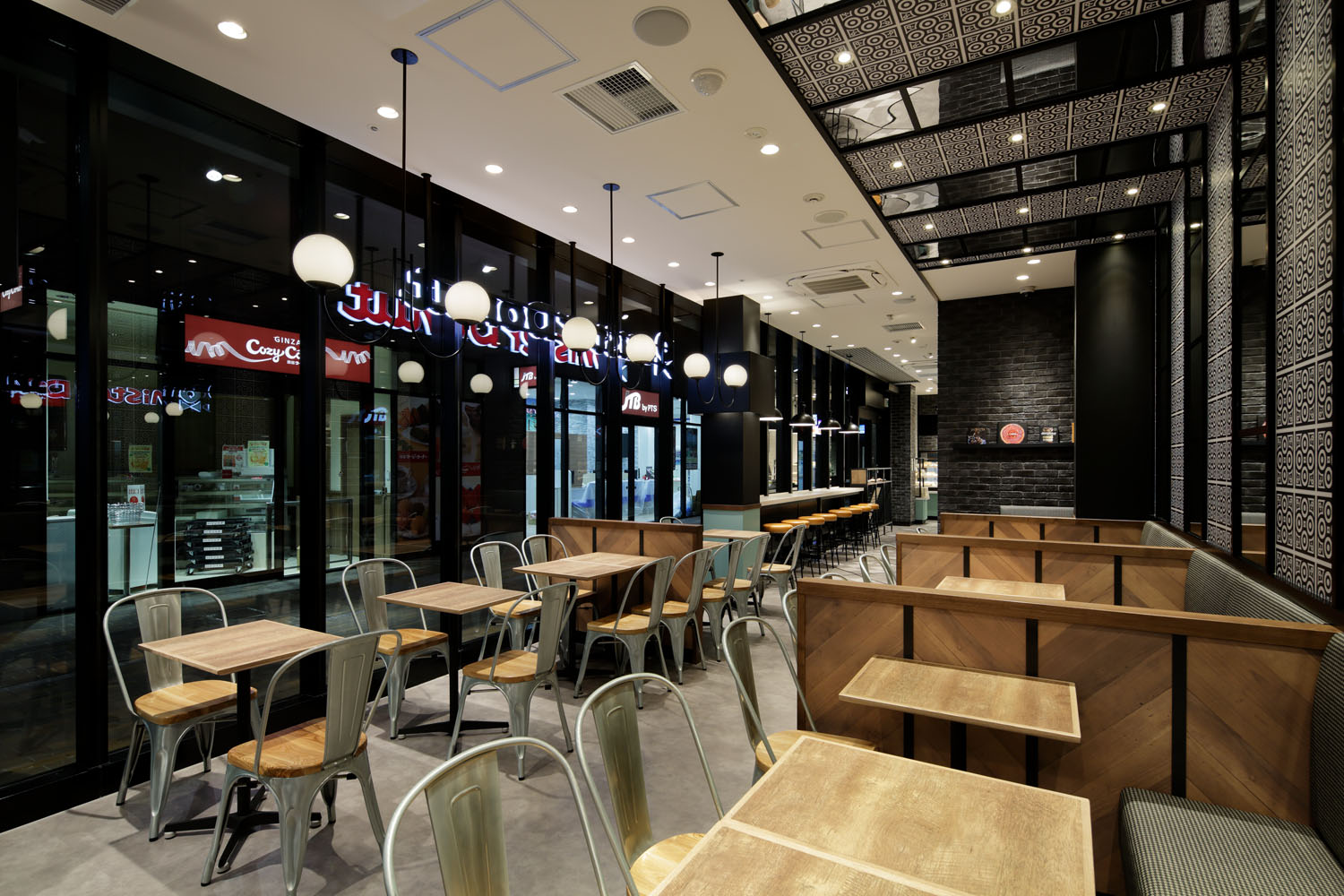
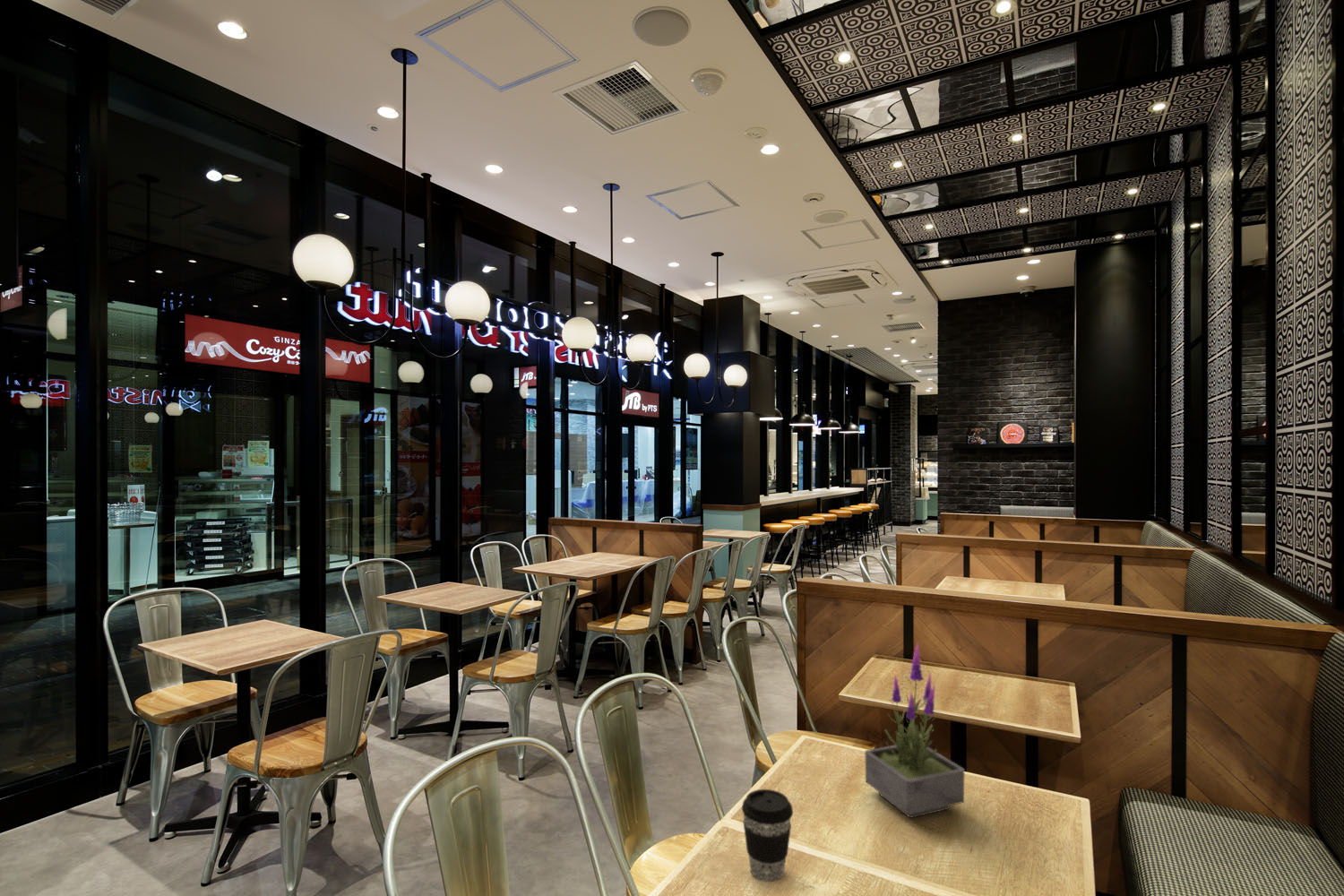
+ coffee cup [741,788,794,883]
+ potted plant [864,642,965,818]
